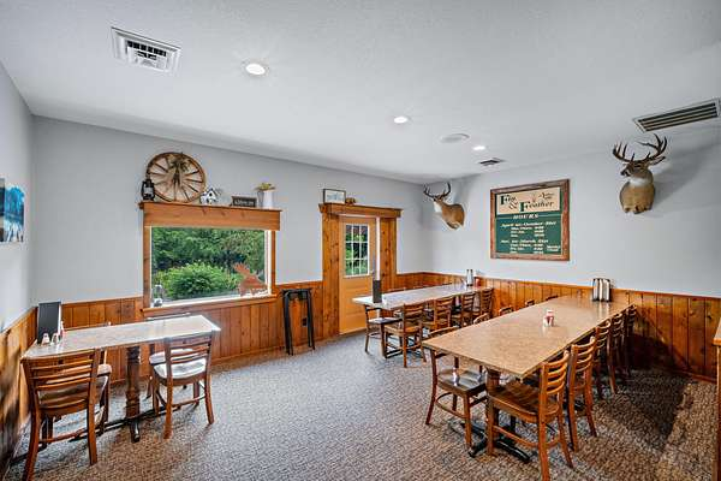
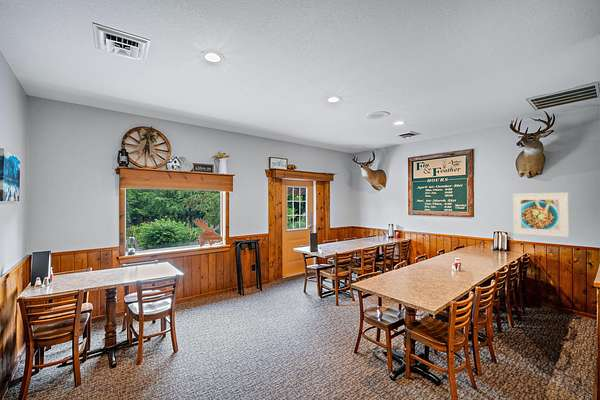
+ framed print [512,192,570,238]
